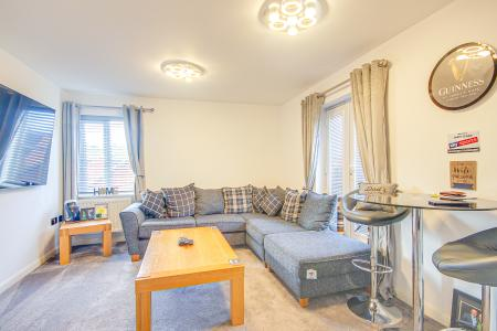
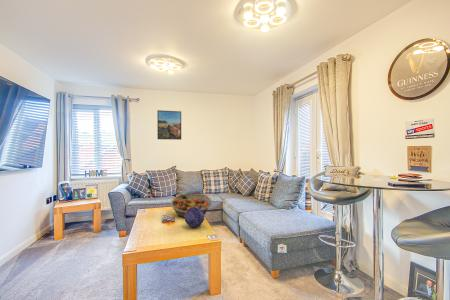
+ decorative ball [184,207,205,228]
+ fruit basket [170,193,213,218]
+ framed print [156,109,182,141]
